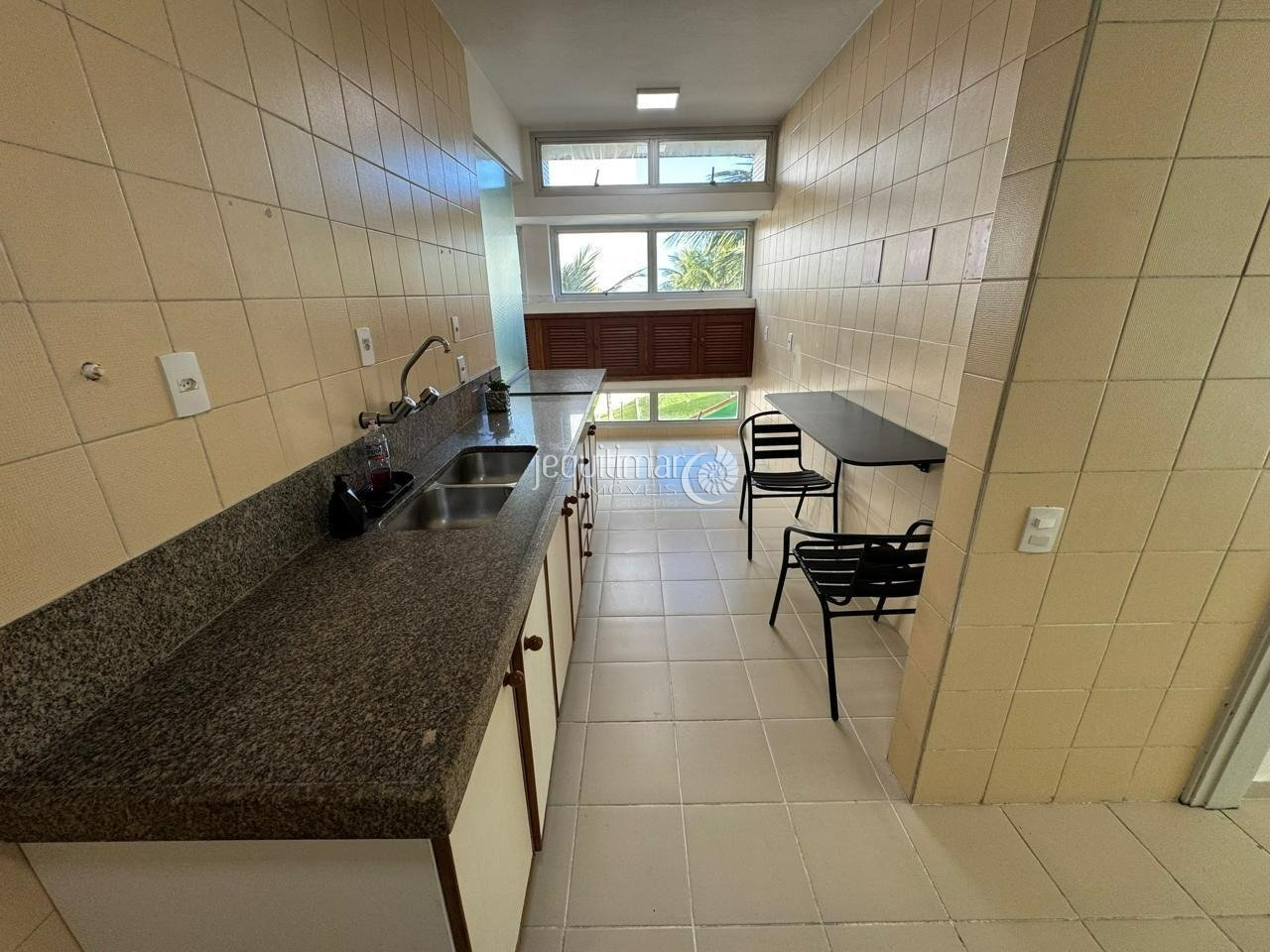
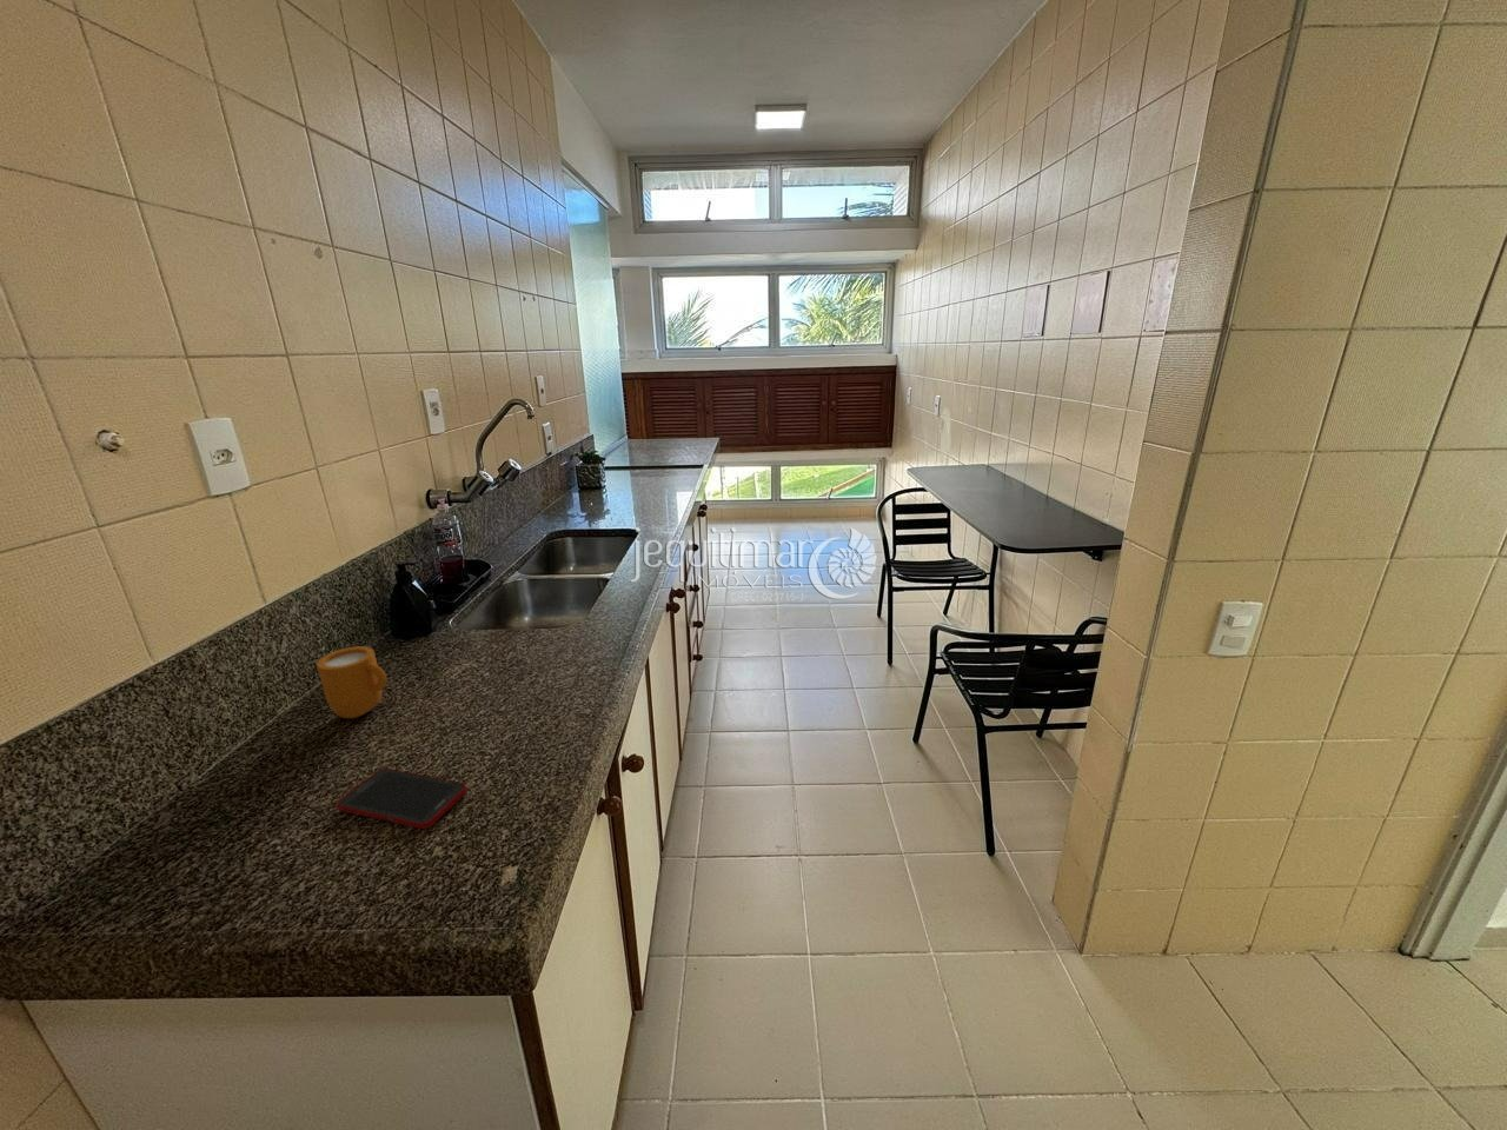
+ cell phone [335,768,469,830]
+ mug [316,645,388,719]
